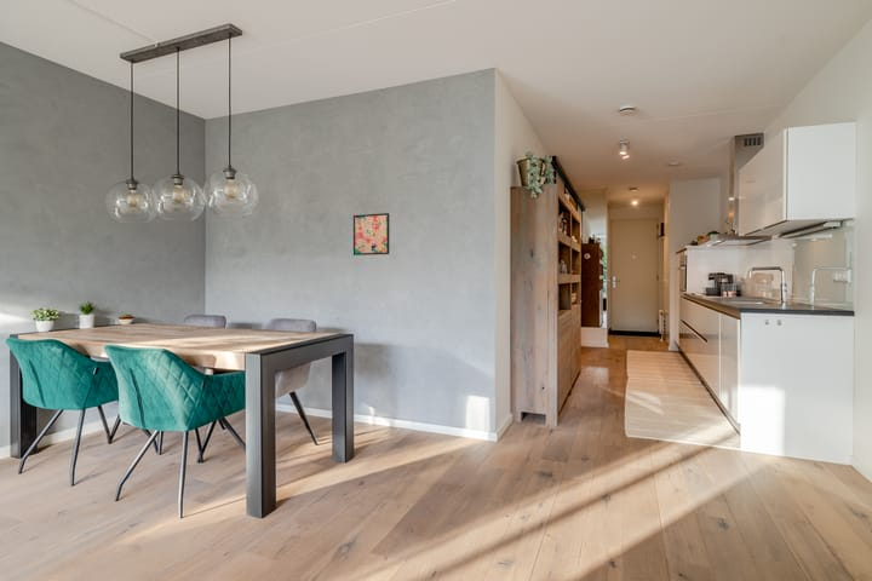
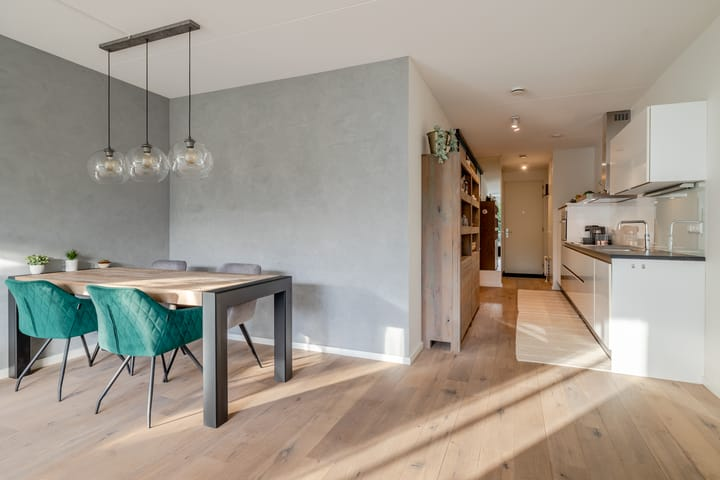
- wall art [352,212,390,257]
